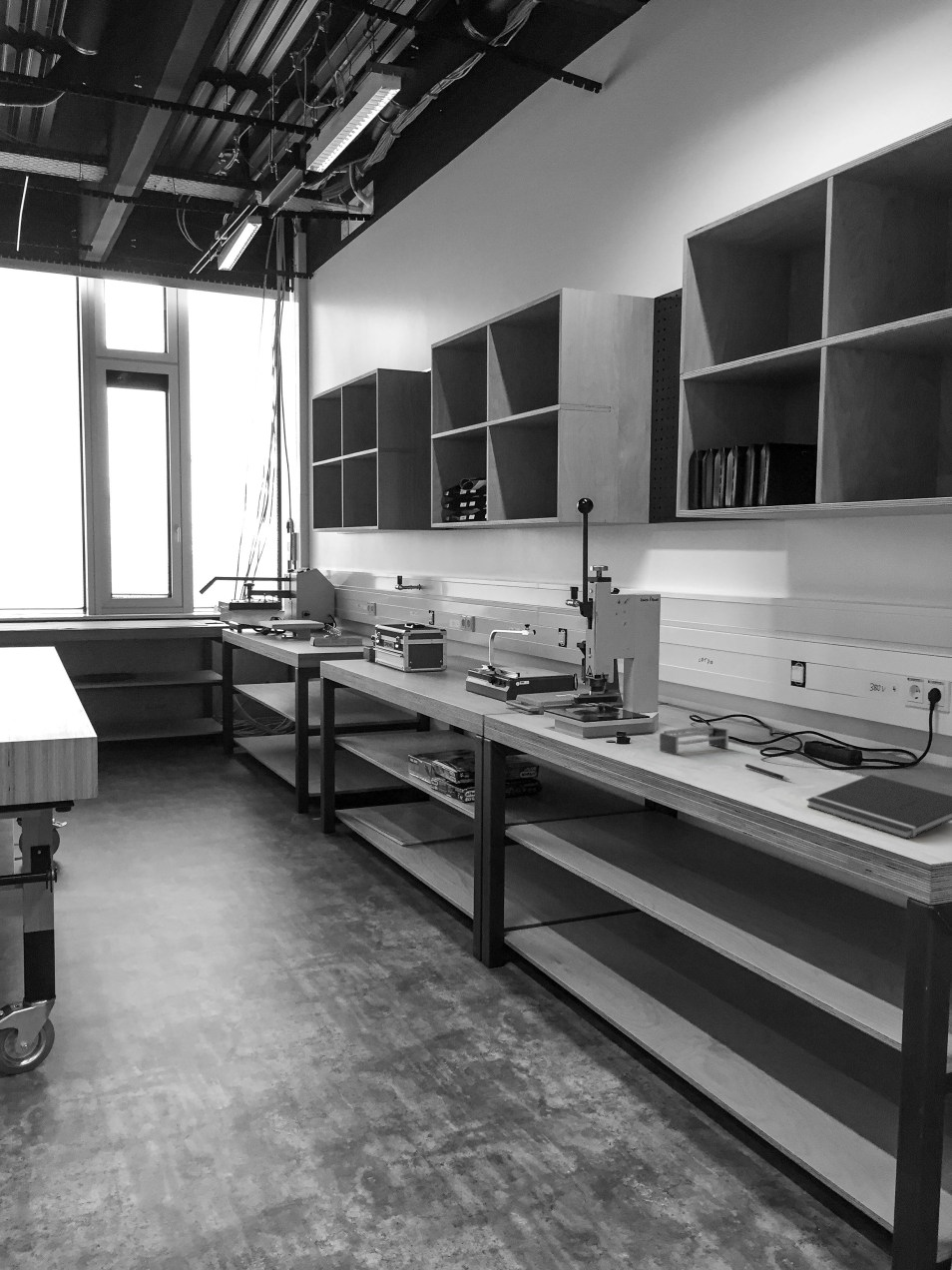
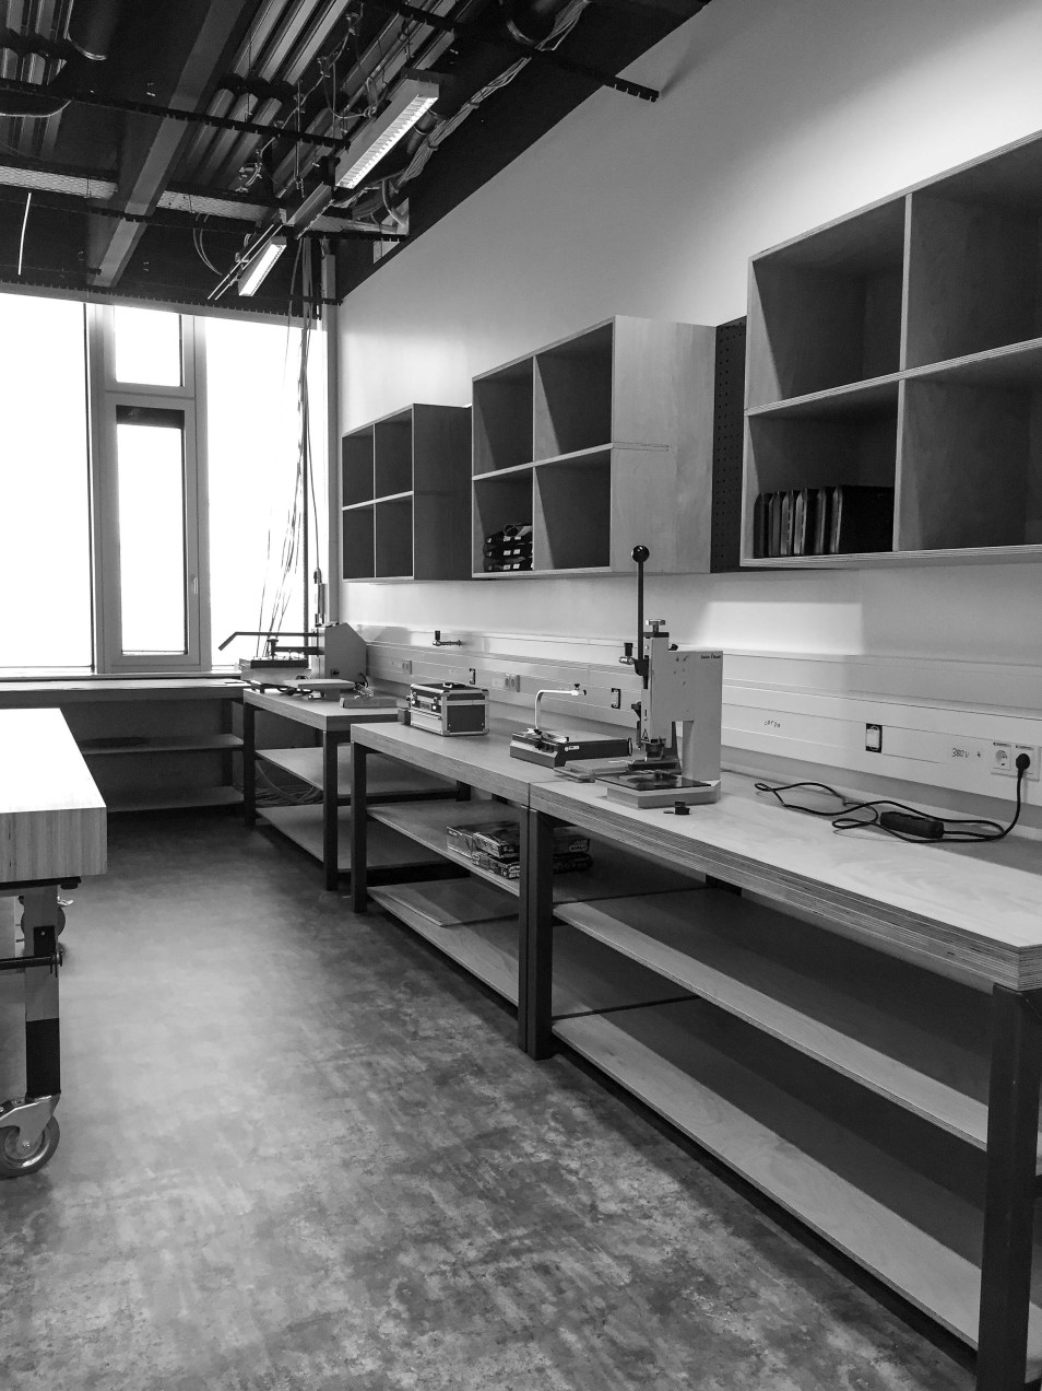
- pen [743,763,790,781]
- shelf [659,724,729,756]
- notepad [805,774,952,840]
